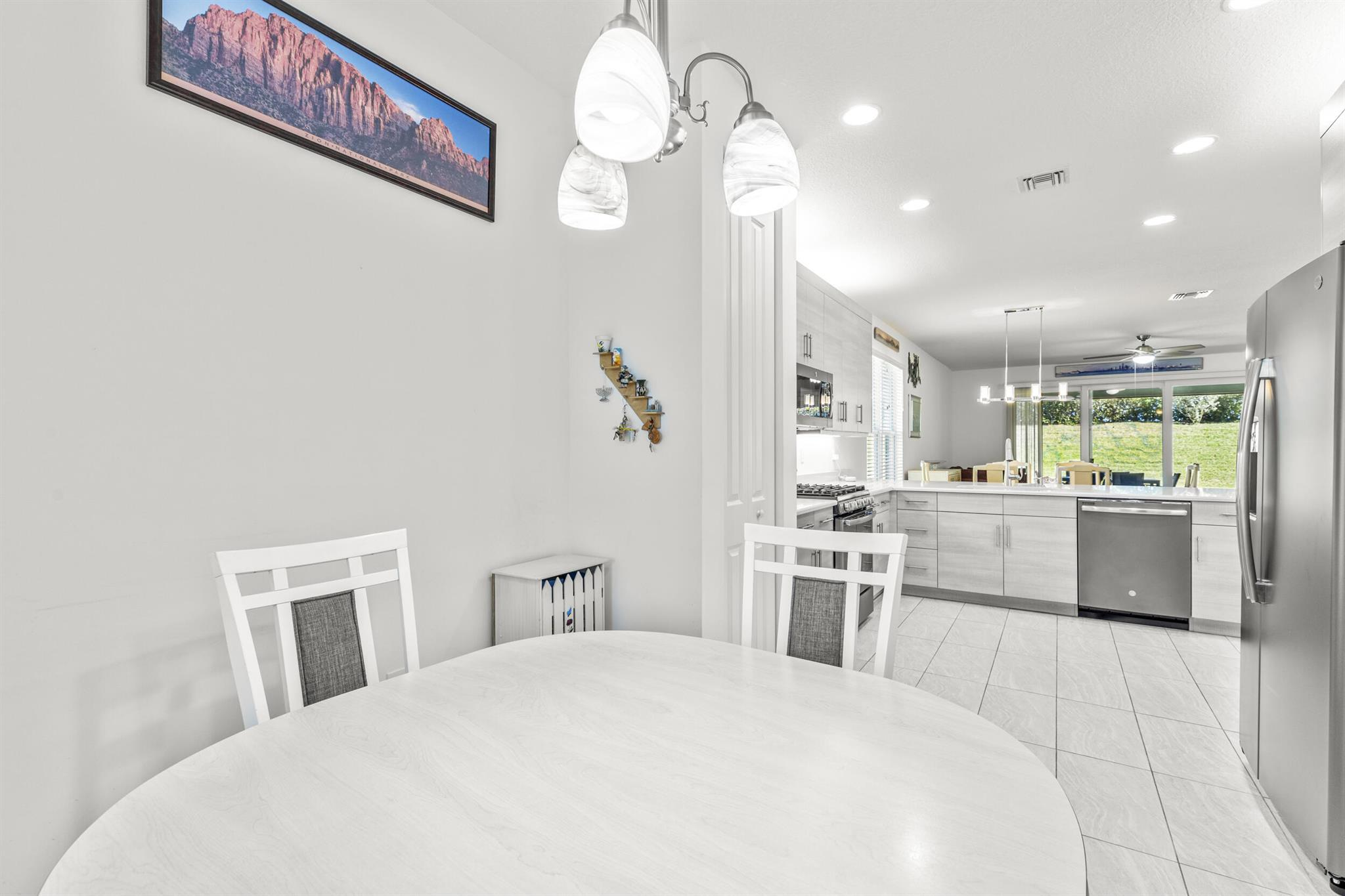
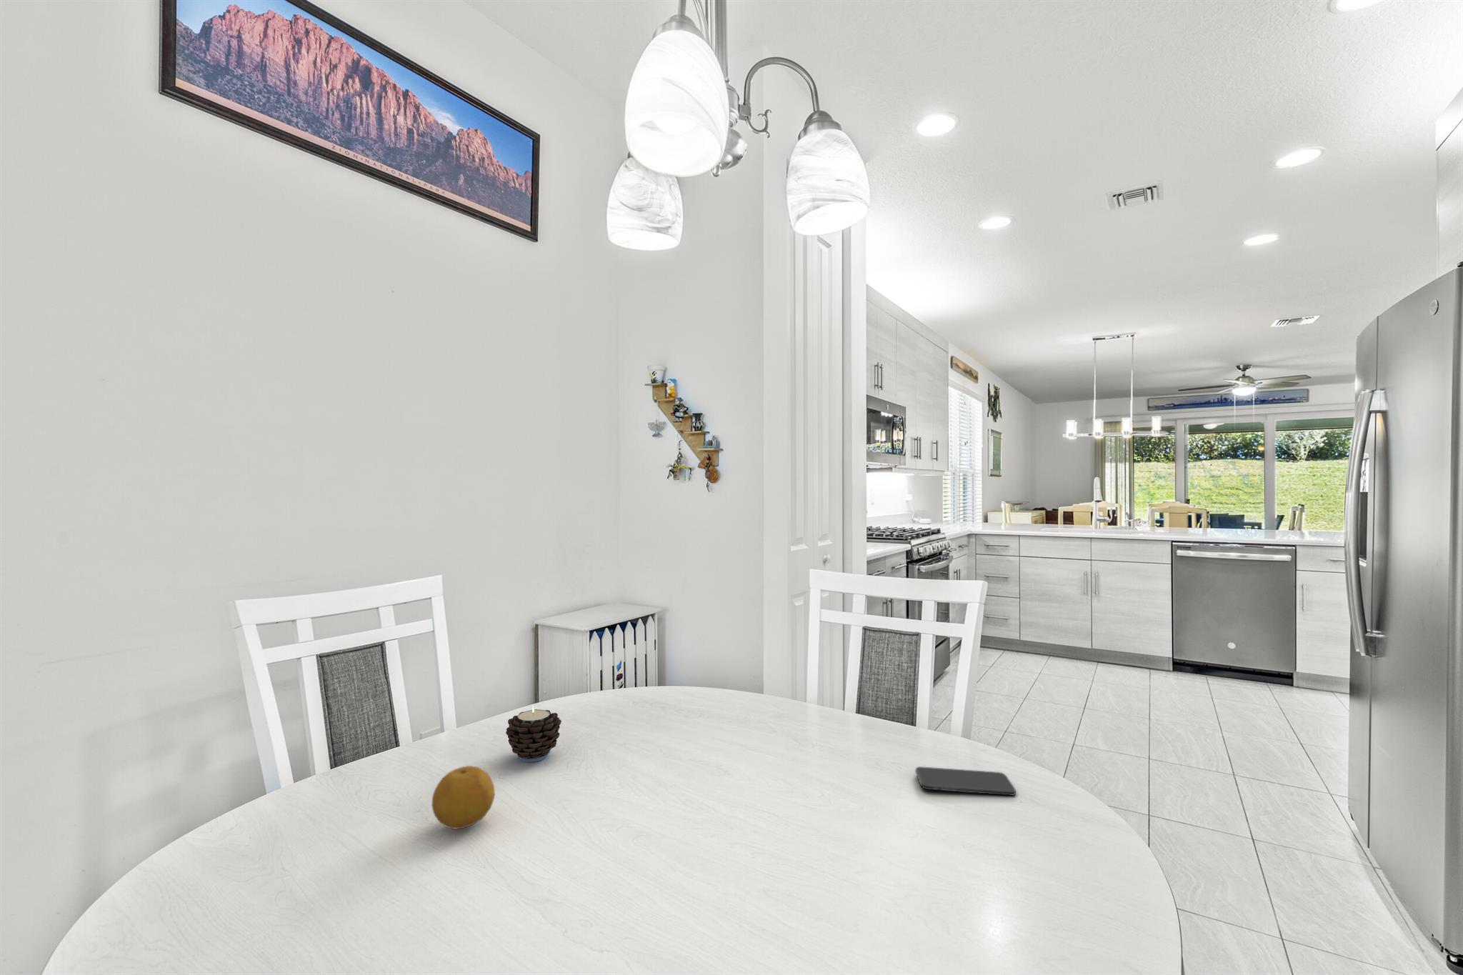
+ candle [505,705,562,762]
+ smartphone [915,766,1017,797]
+ fruit [432,765,496,829]
